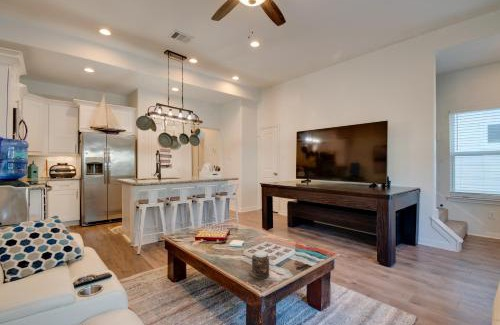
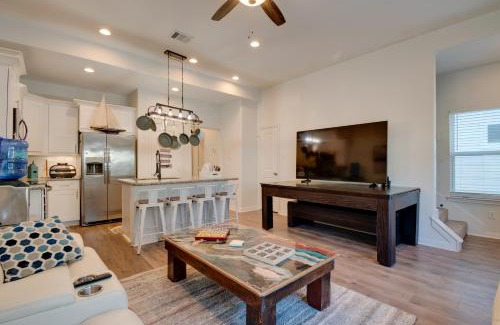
- jar [251,250,270,280]
